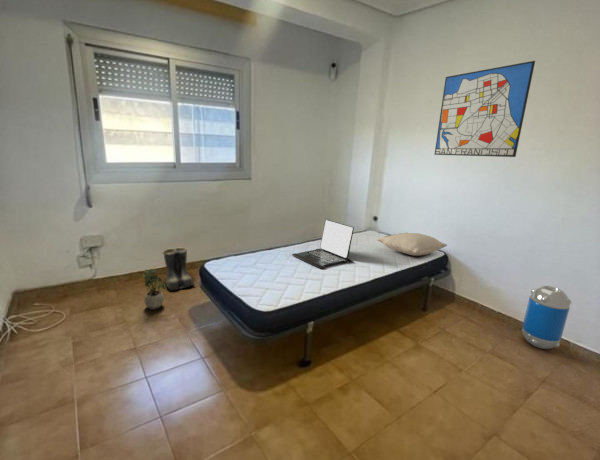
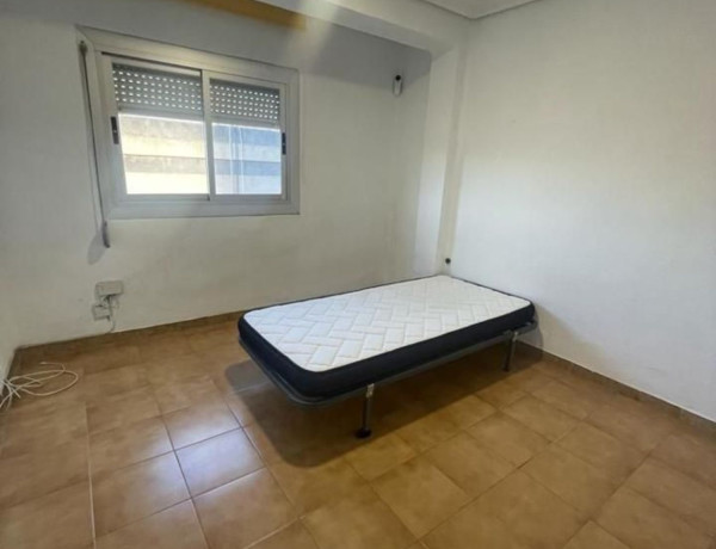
- pillow [375,232,448,257]
- potted plant [141,268,170,311]
- wall art [433,60,536,158]
- laptop [291,219,355,269]
- trash can [520,285,572,350]
- boots [161,247,195,291]
